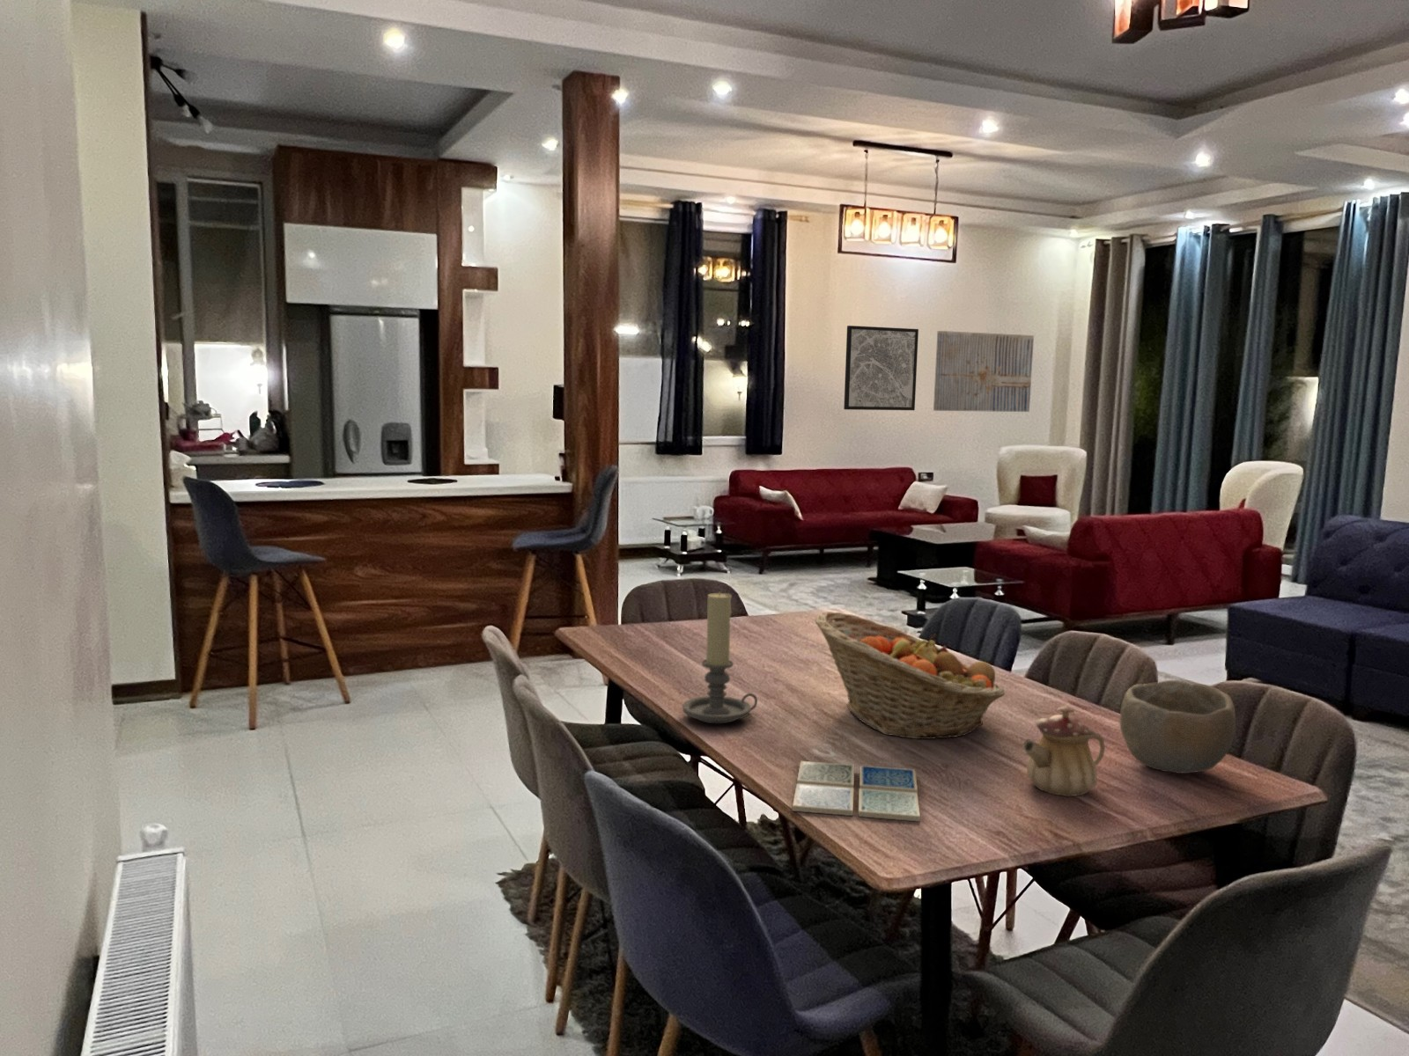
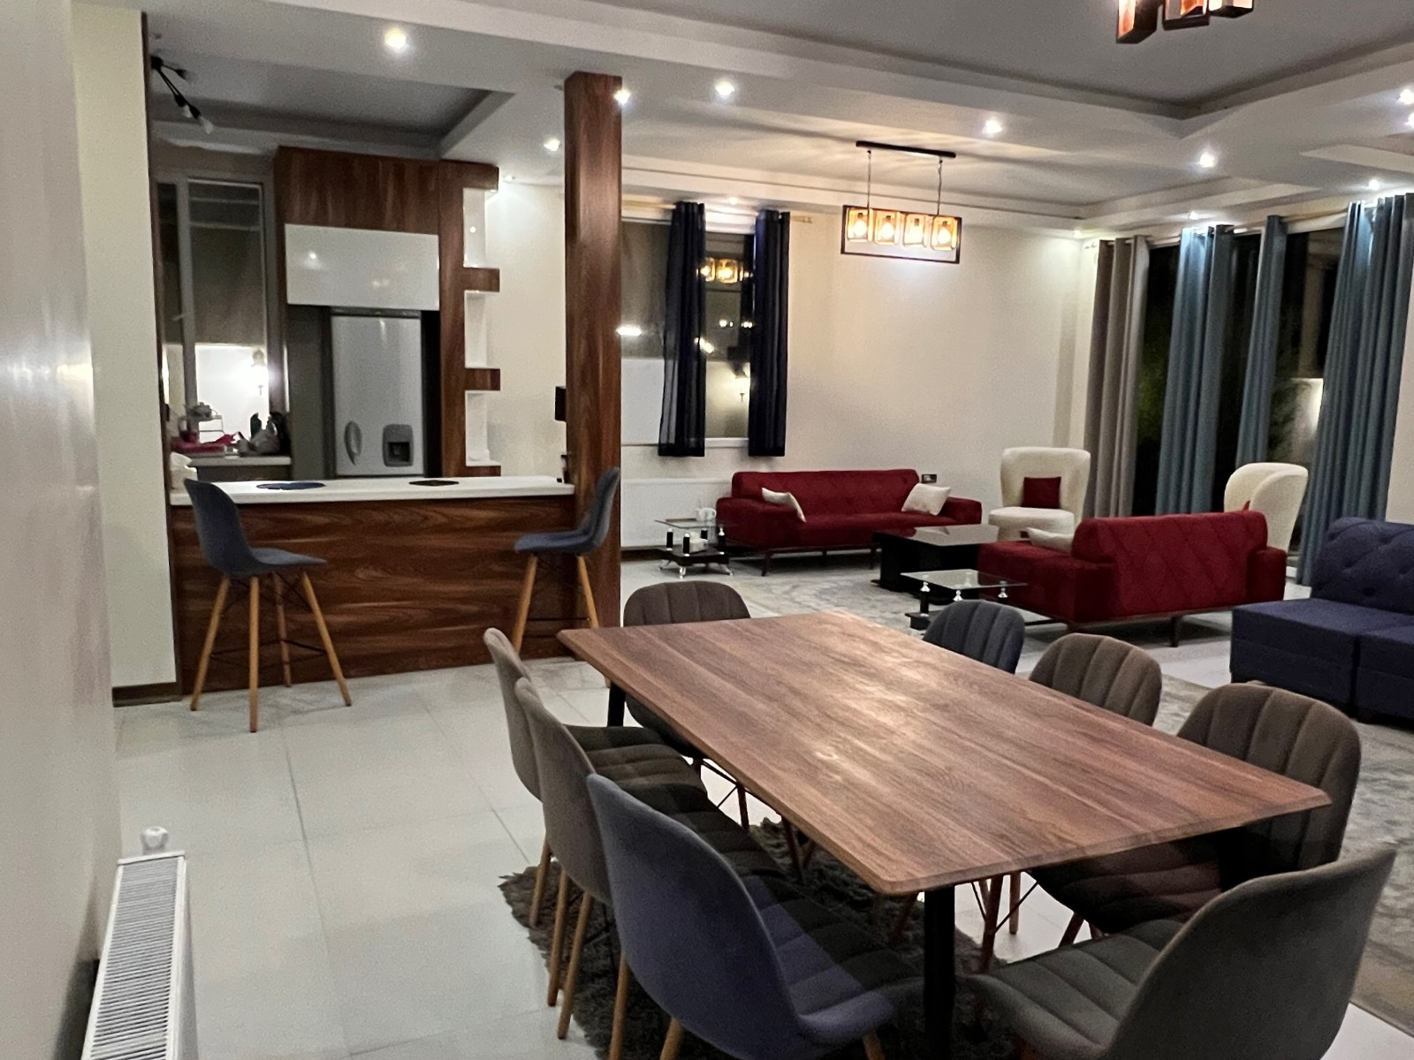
- wall art [843,325,920,410]
- wall art [933,331,1035,413]
- teapot [1022,704,1106,798]
- drink coaster [792,760,921,823]
- candle holder [681,591,758,724]
- bowl [1119,679,1236,774]
- fruit basket [814,611,1005,740]
